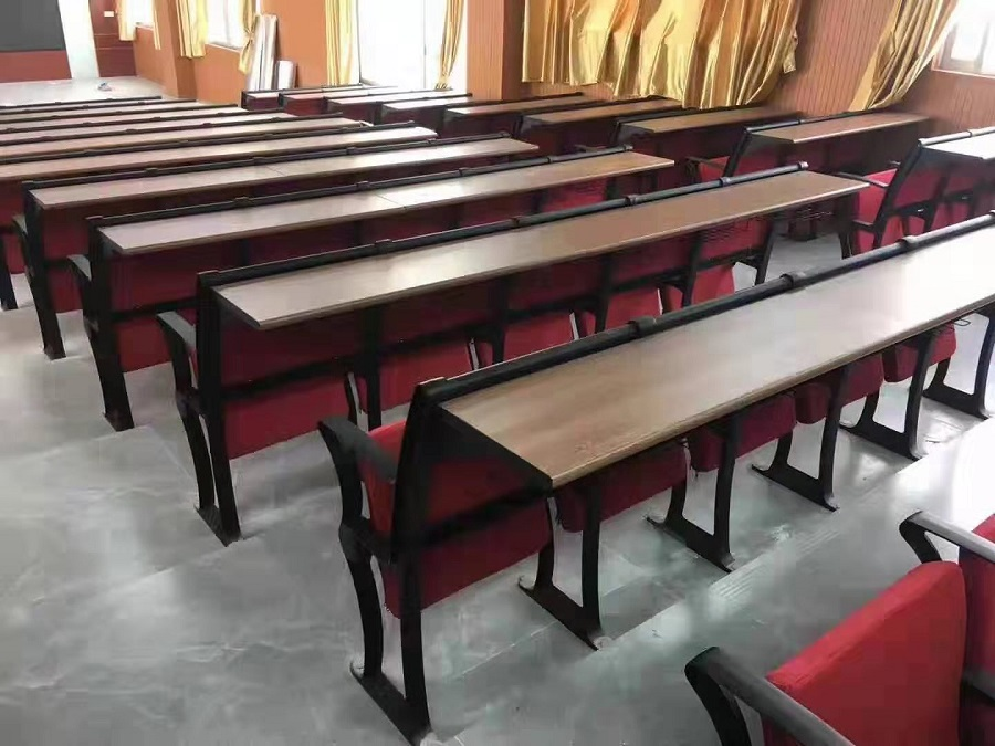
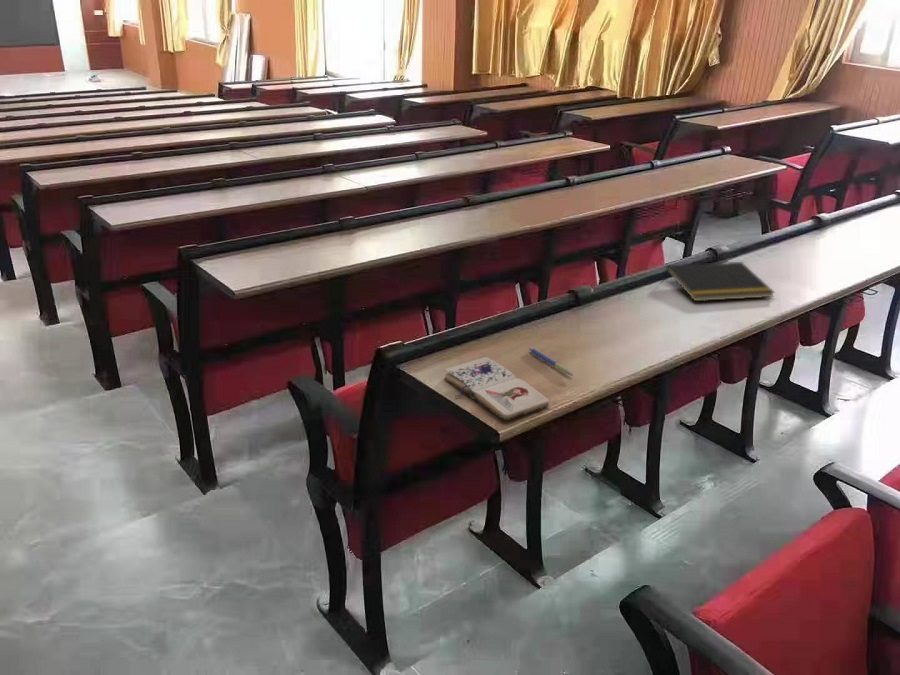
+ notepad [661,261,776,302]
+ paperback book [443,356,550,421]
+ pen [528,346,574,377]
